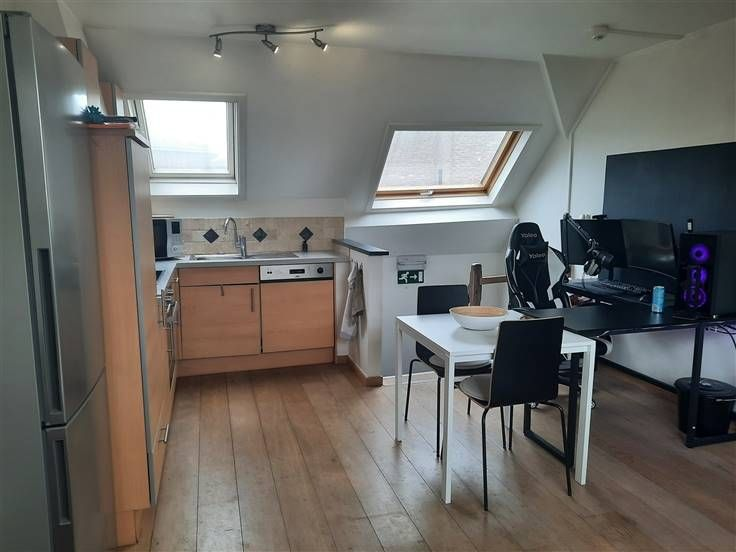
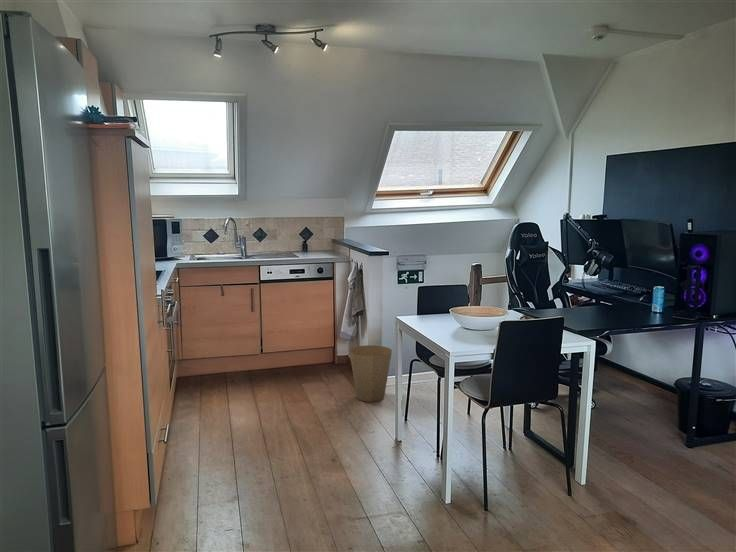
+ trash can [349,344,393,403]
